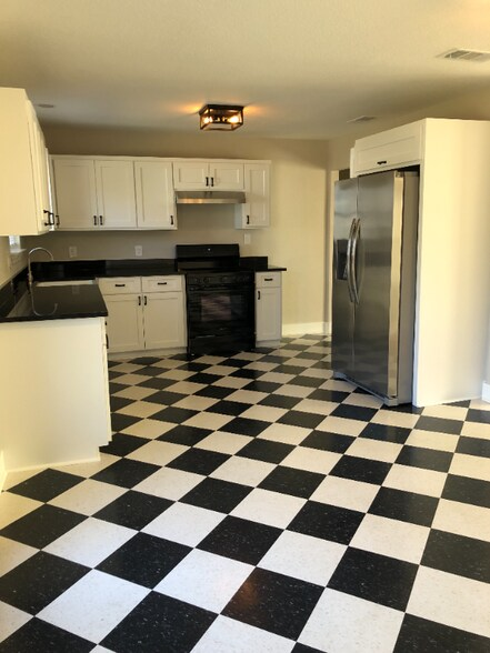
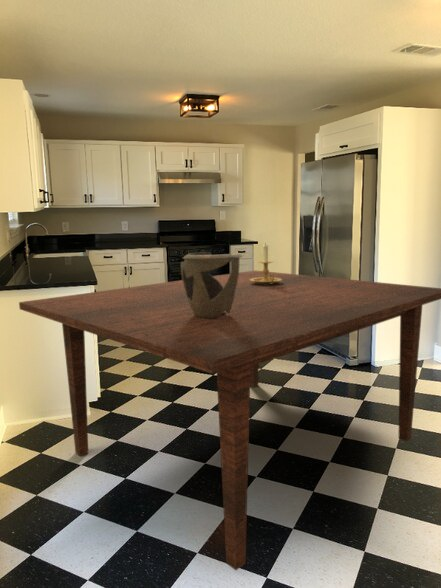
+ decorative bowl [180,251,243,318]
+ candle holder [250,242,282,285]
+ table [18,269,441,571]
